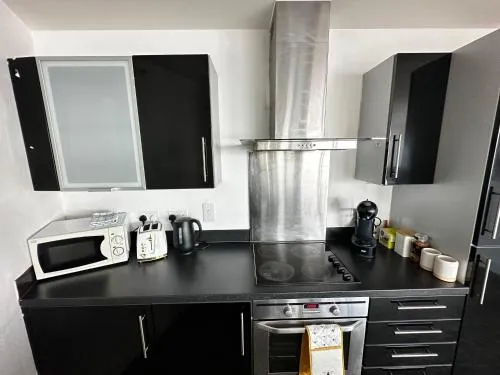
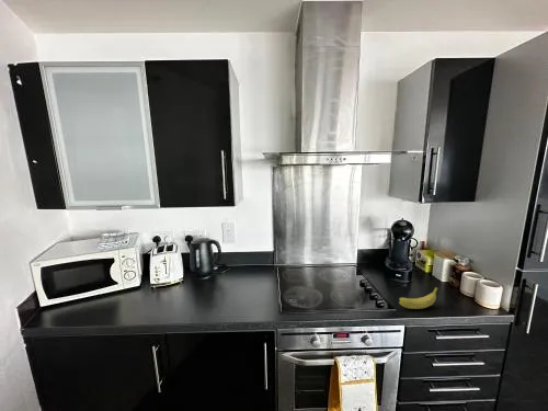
+ fruit [397,286,439,310]
